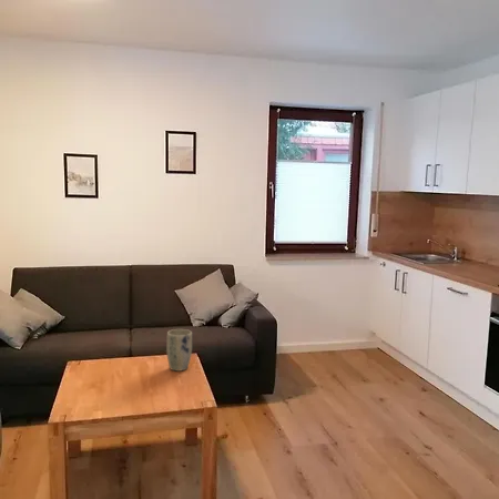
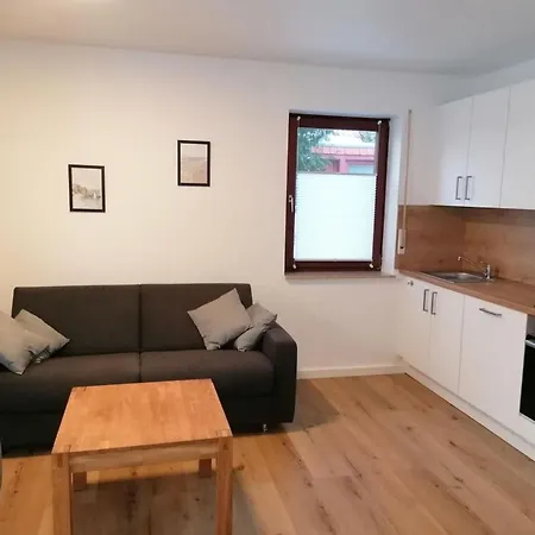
- plant pot [165,328,193,373]
